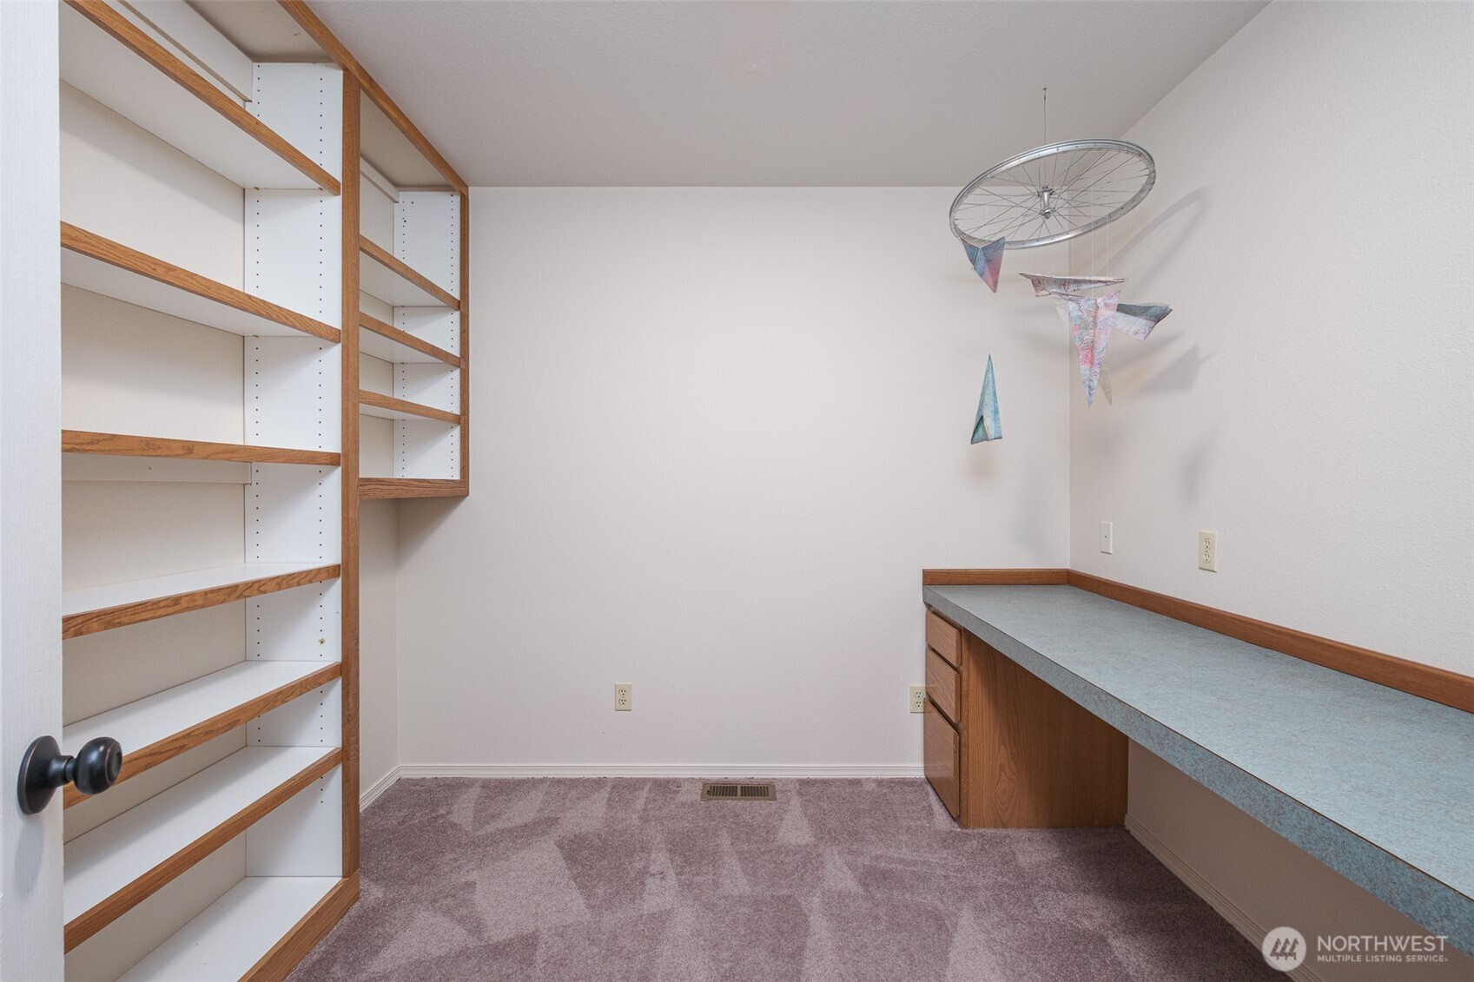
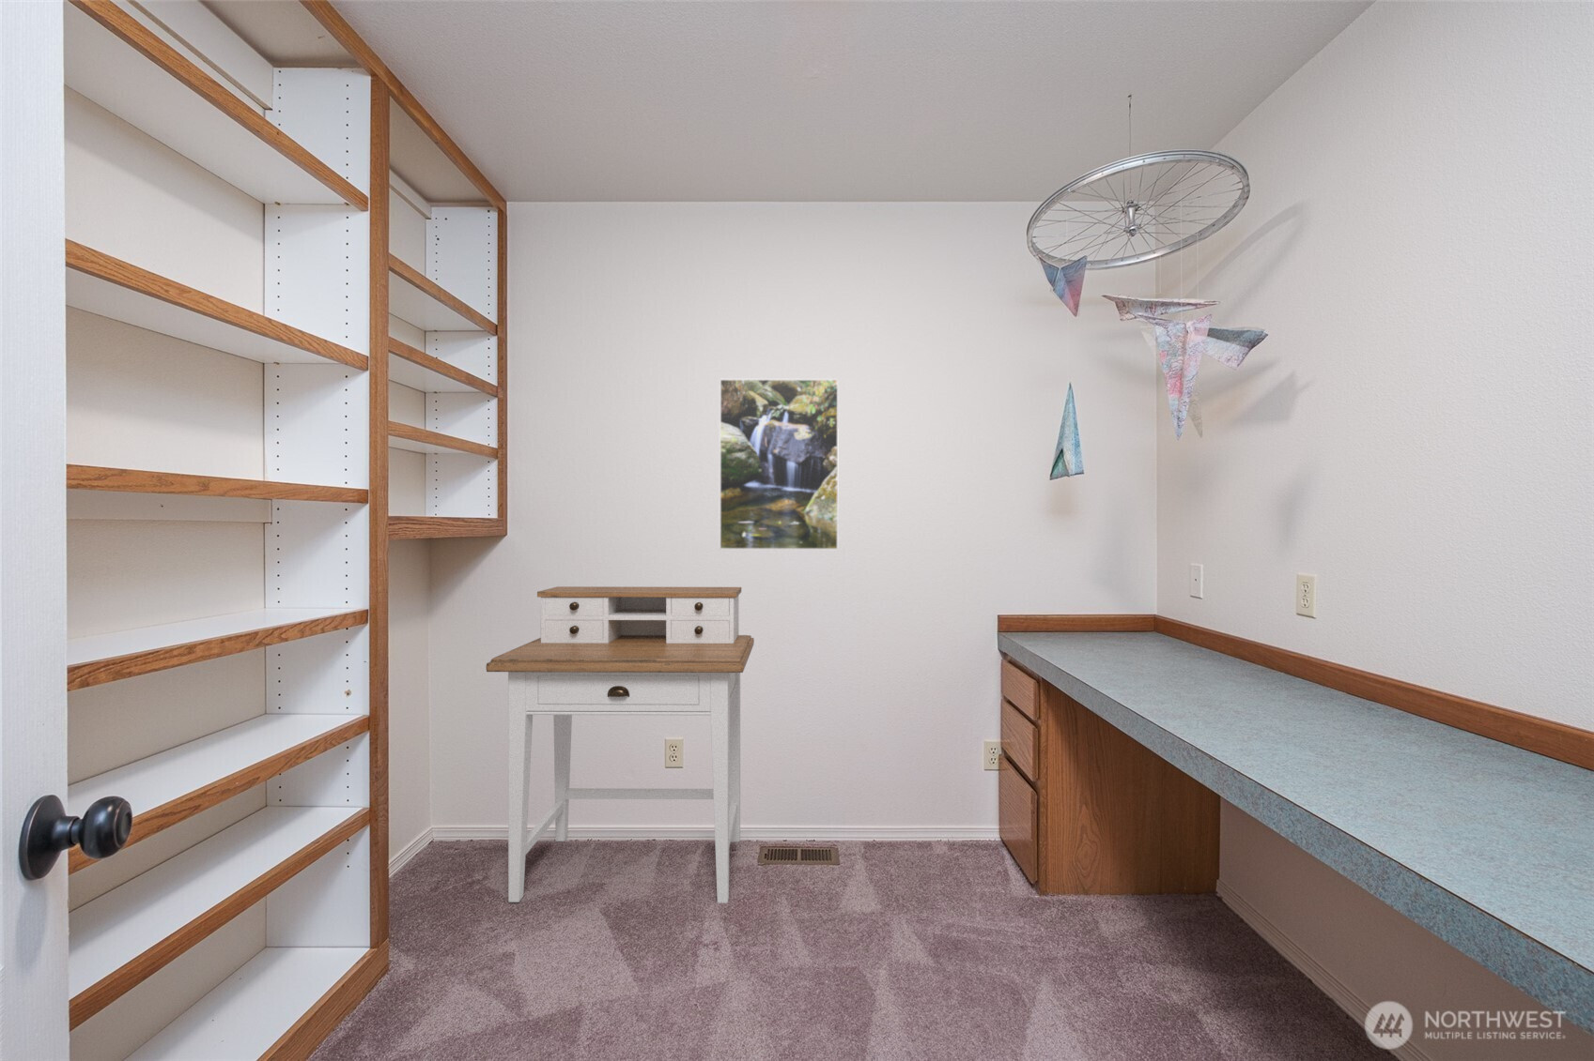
+ desk [486,585,755,905]
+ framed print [718,378,840,551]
